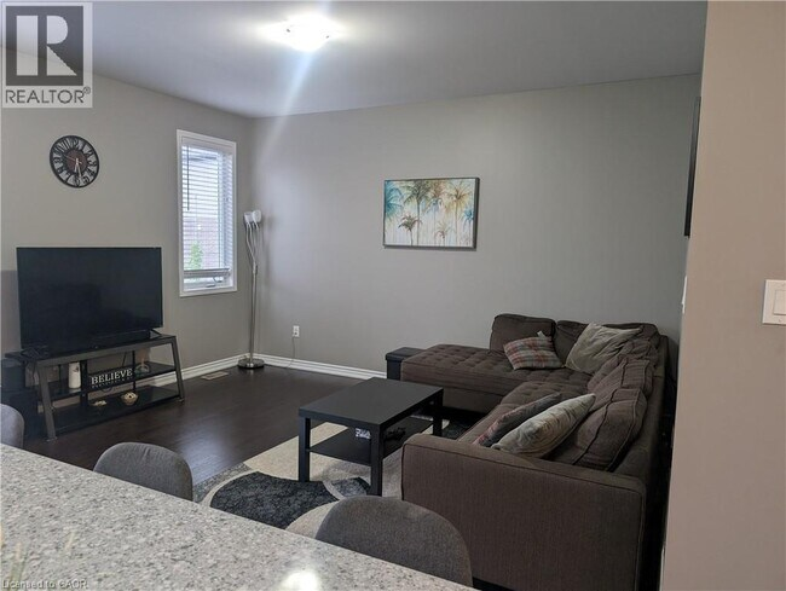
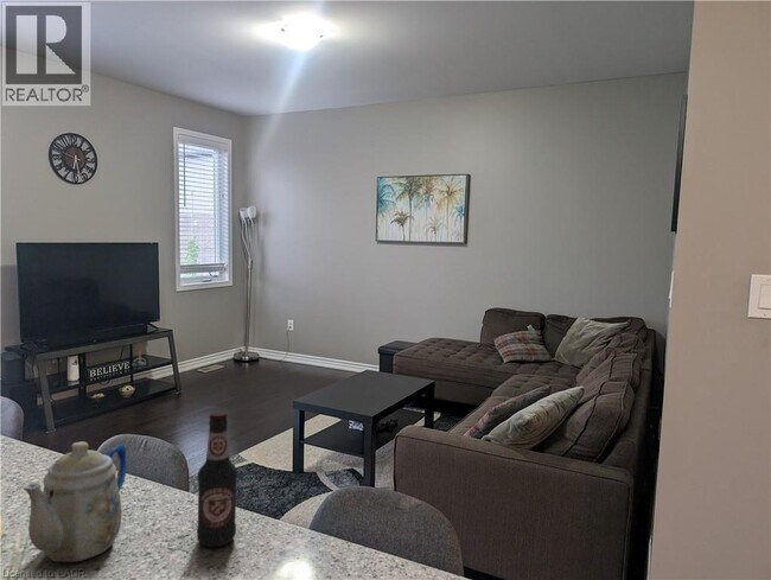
+ bottle [196,410,238,548]
+ teapot [23,440,128,563]
